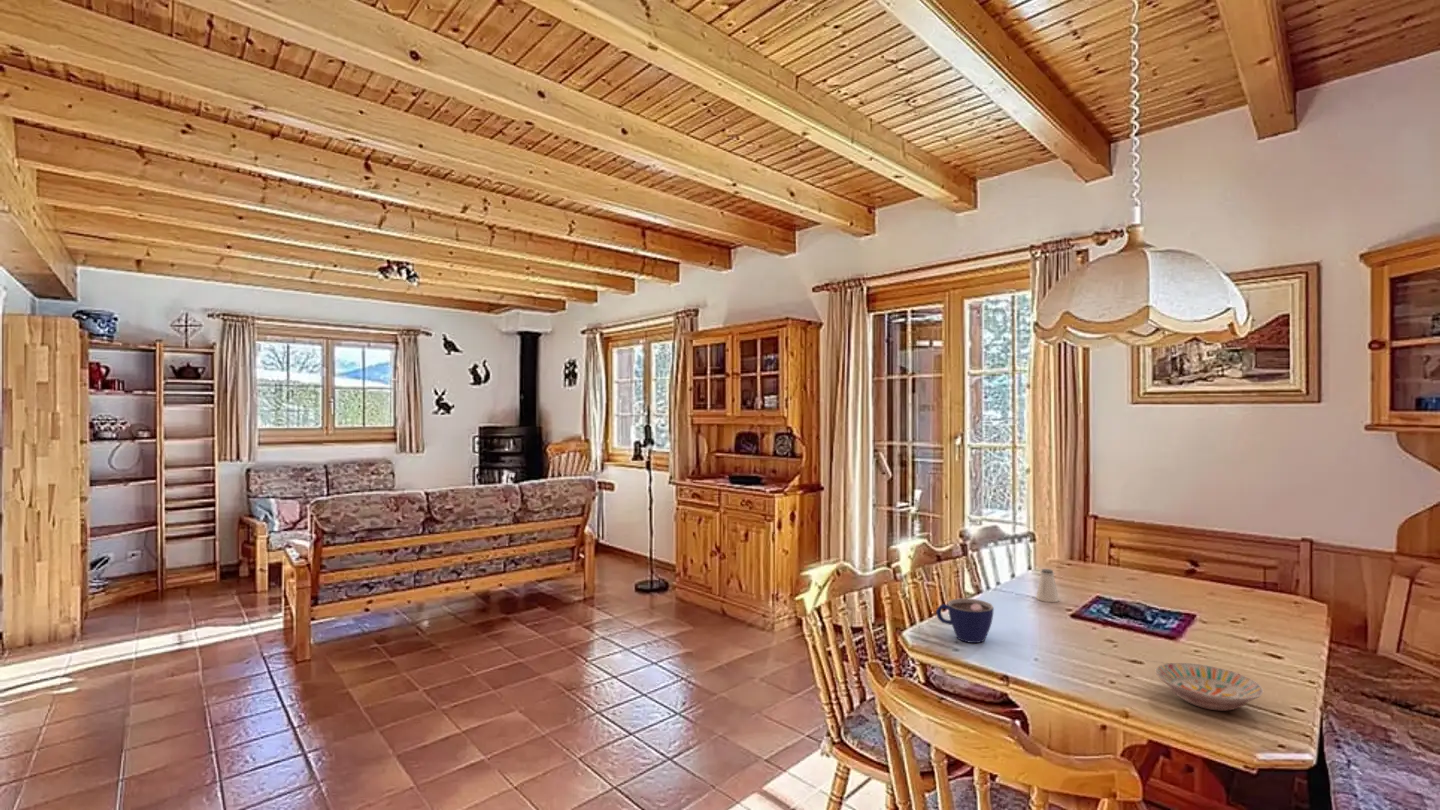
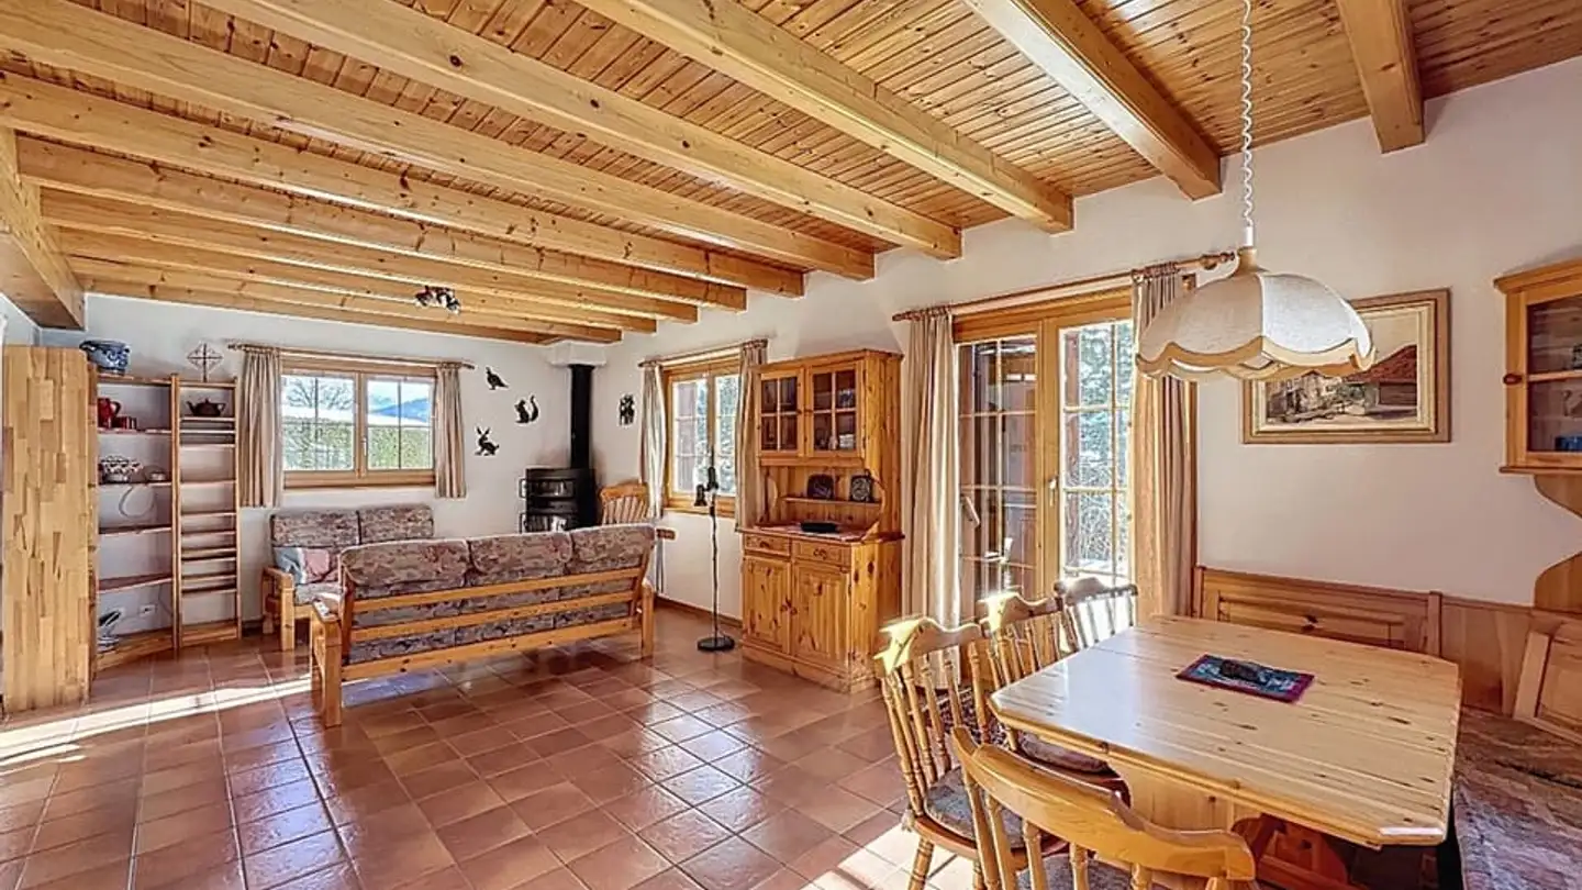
- saltshaker [1035,568,1060,603]
- bowl [1154,662,1264,712]
- cup [935,597,995,644]
